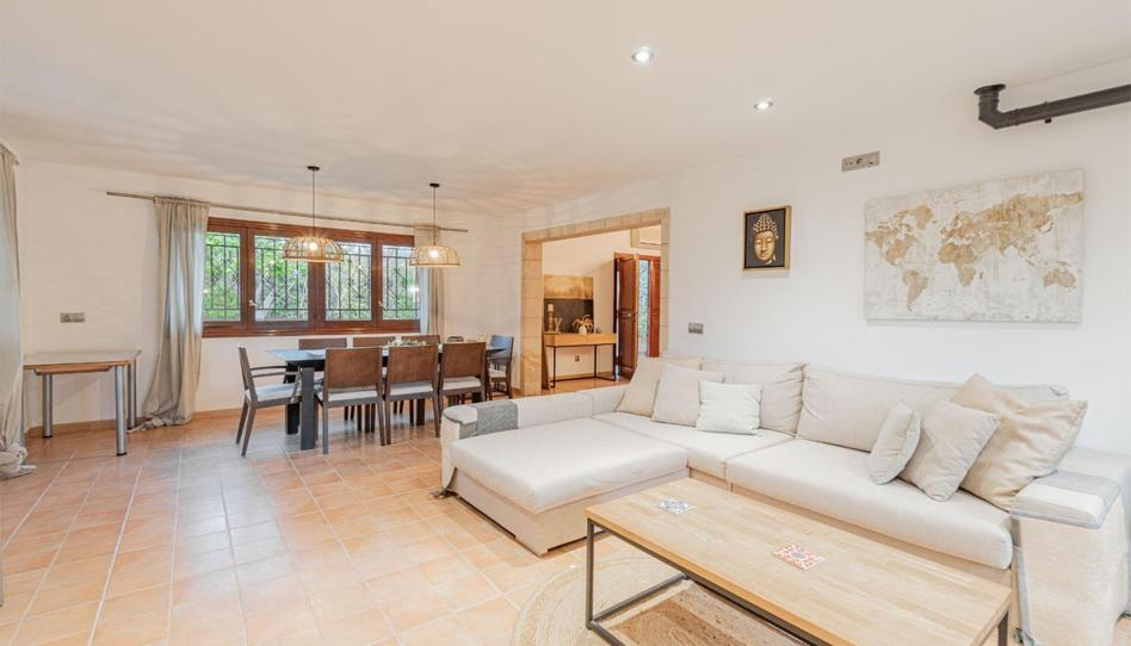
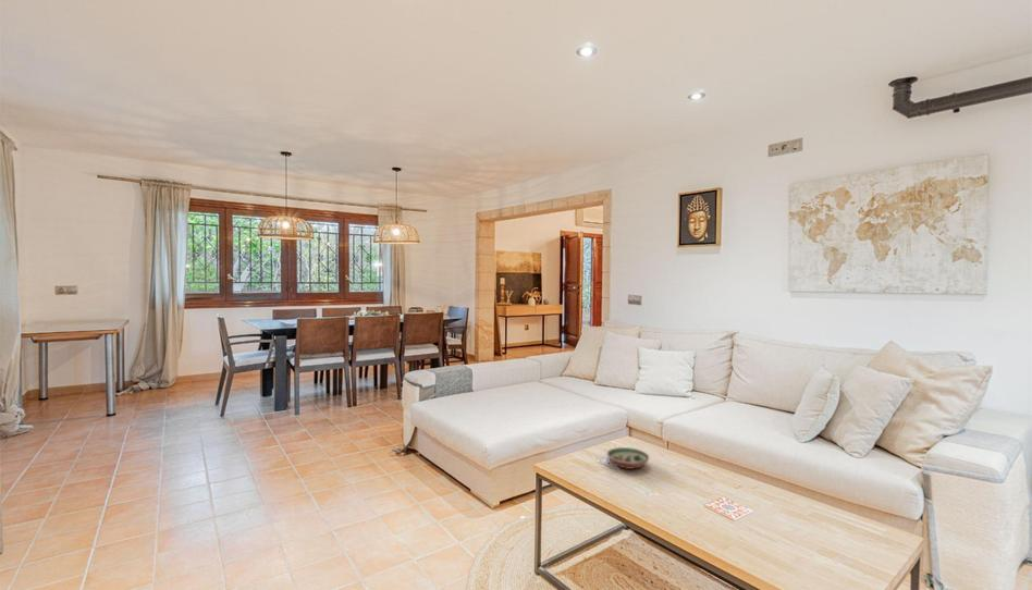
+ decorative bowl [605,446,650,470]
